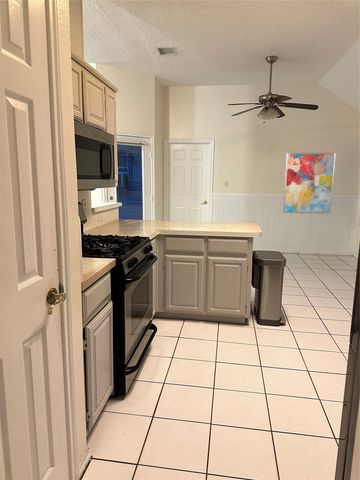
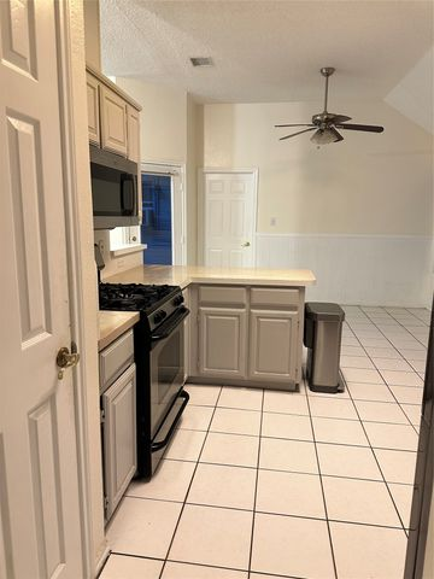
- wall art [282,152,337,215]
